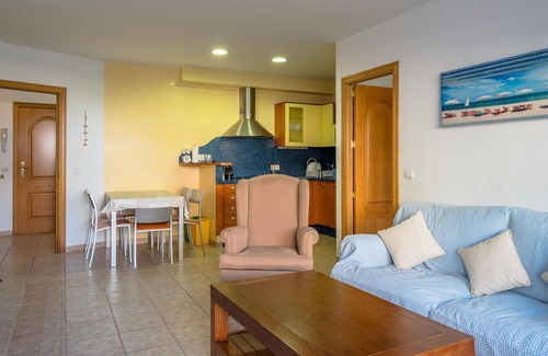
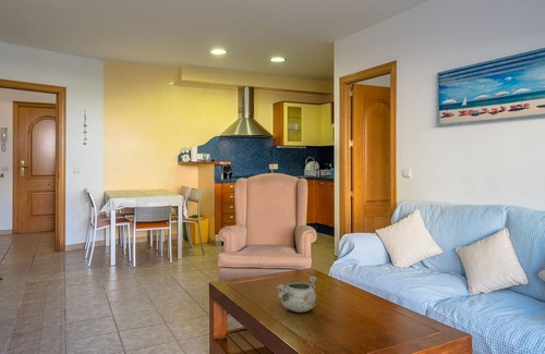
+ decorative bowl [275,274,318,314]
